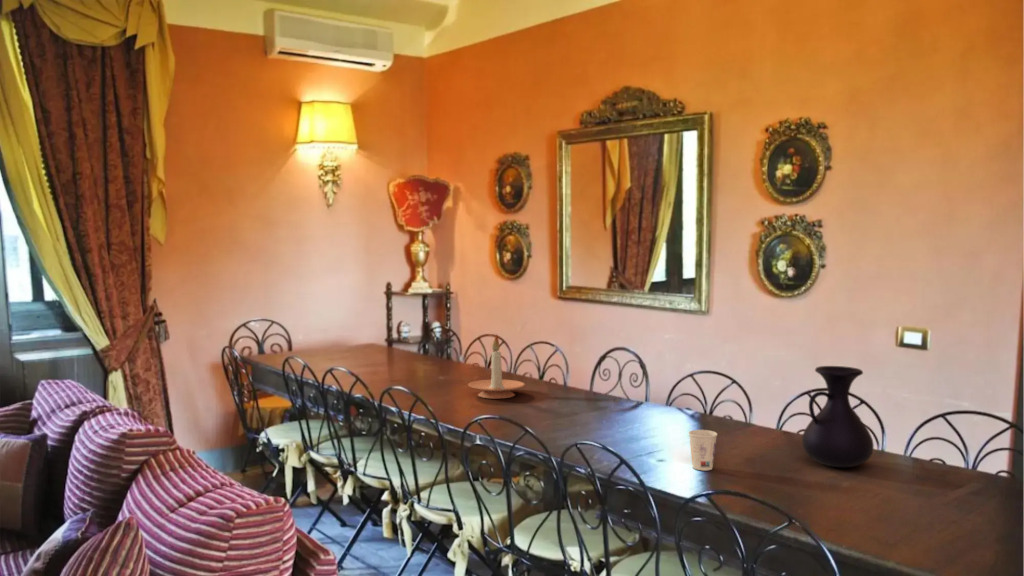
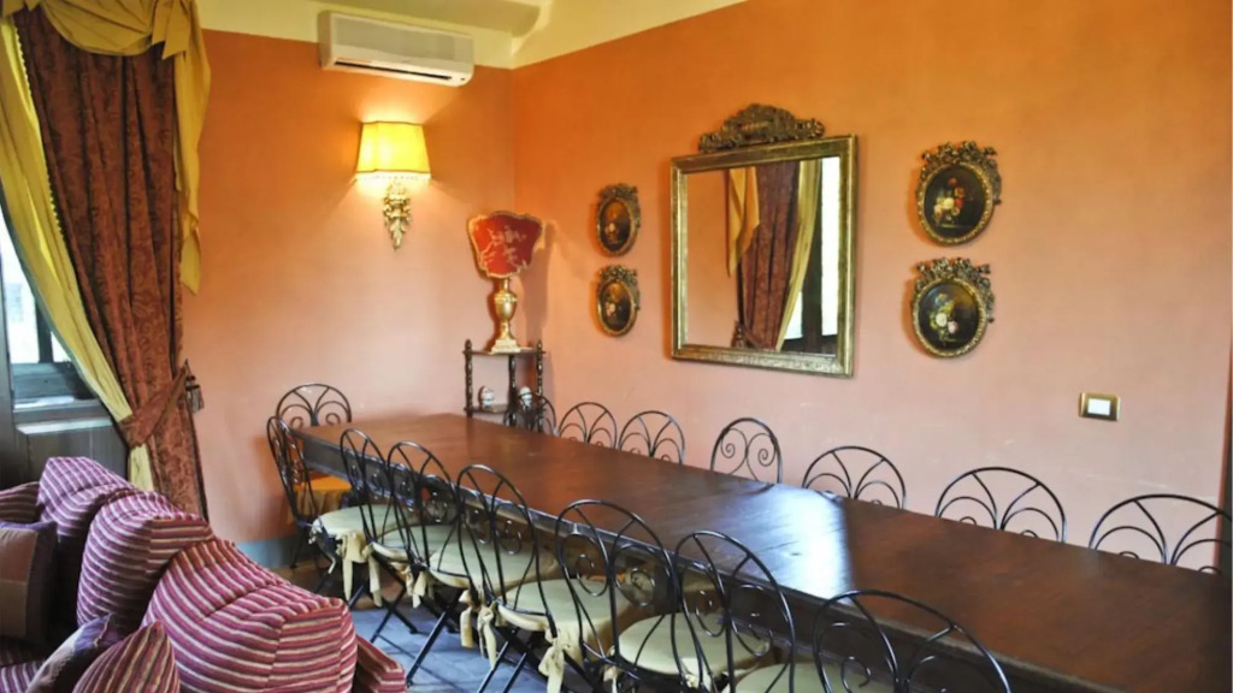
- vase [801,365,875,468]
- cup [688,429,718,471]
- candle holder [467,333,526,399]
